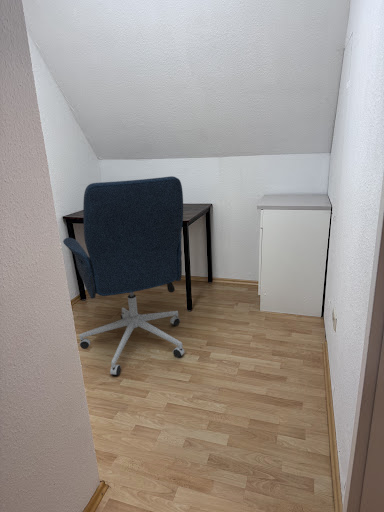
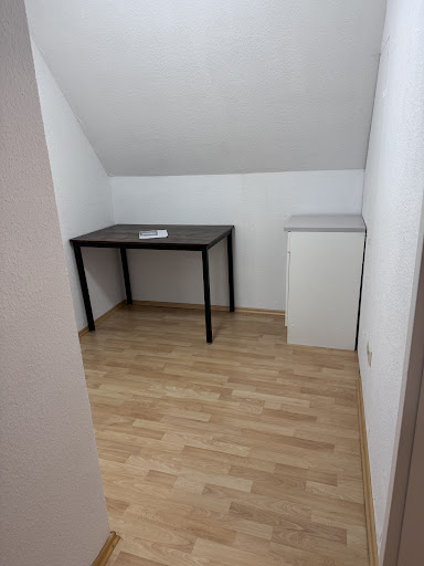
- office chair [62,175,185,377]
